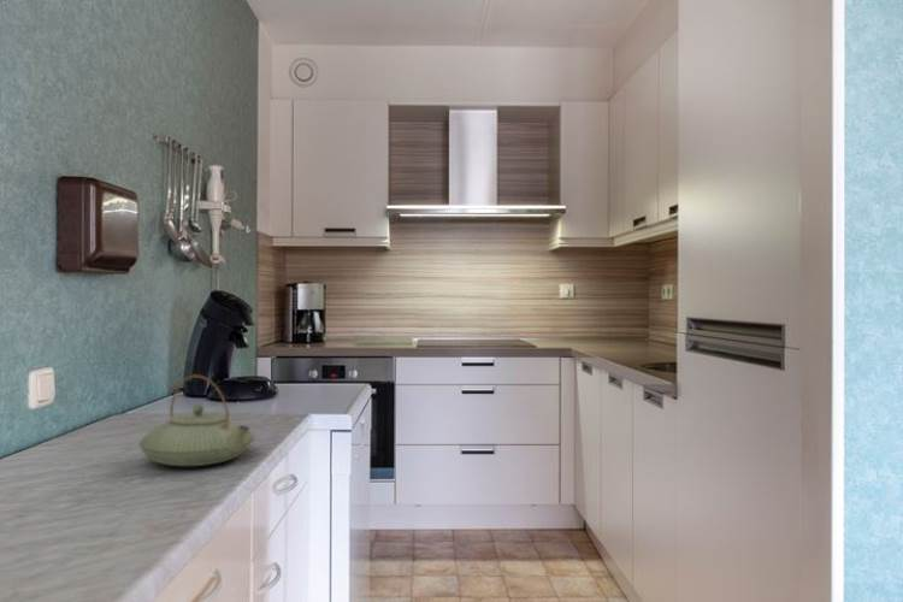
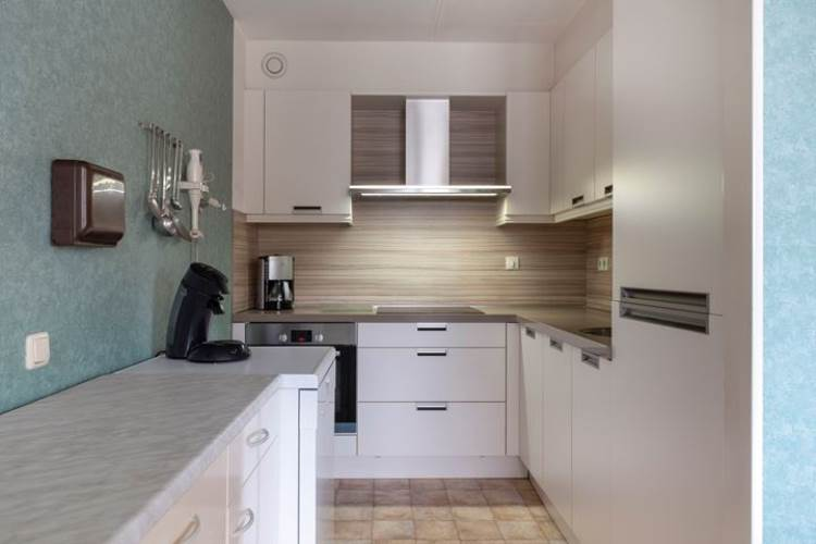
- teapot [137,373,255,467]
